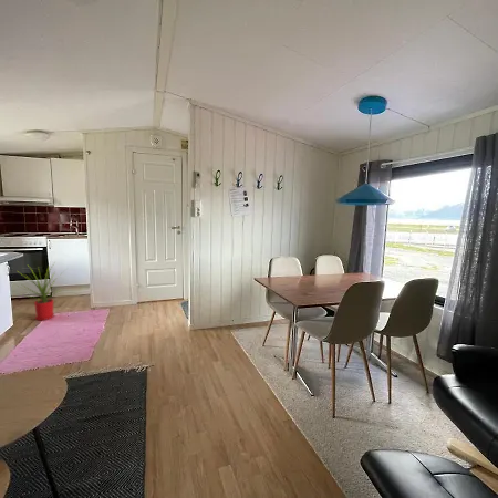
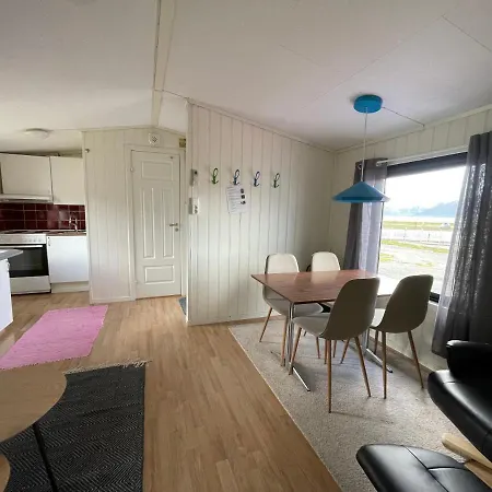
- house plant [14,262,69,321]
